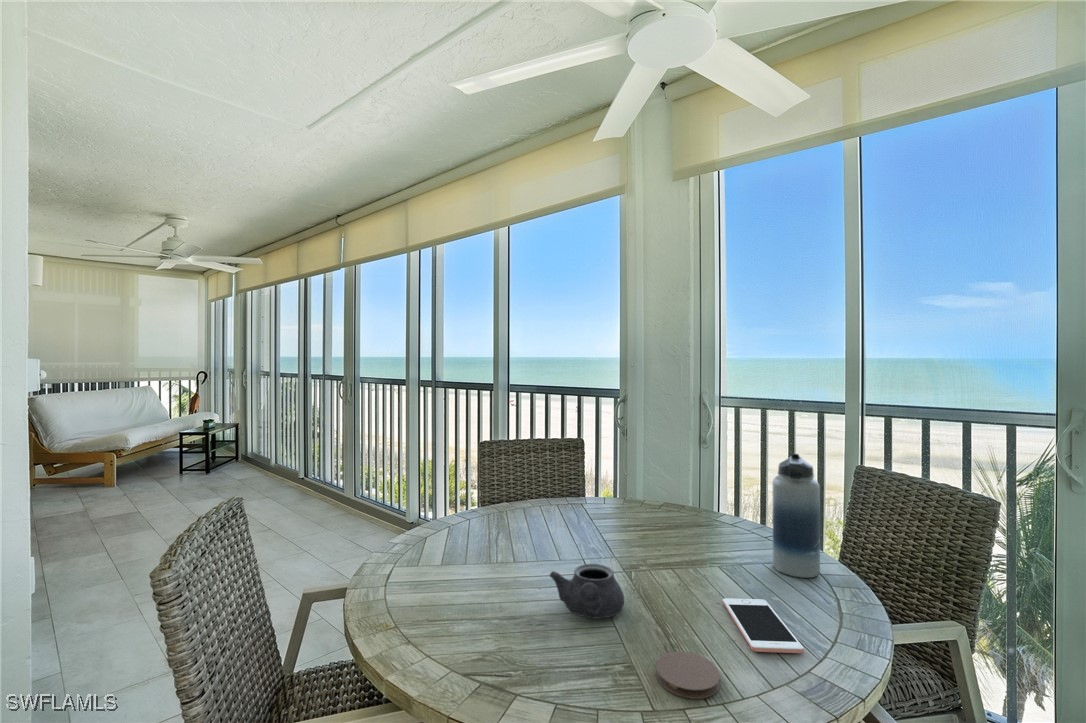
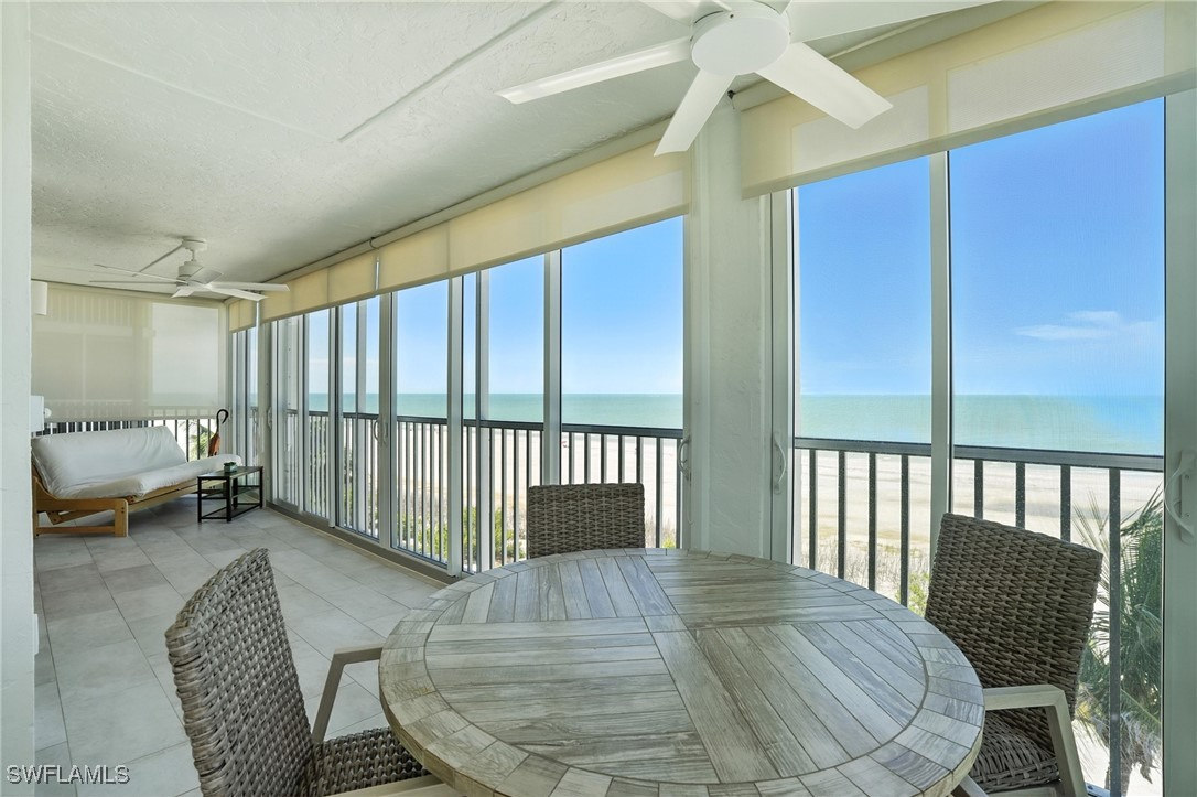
- teapot [548,563,625,620]
- cell phone [722,598,804,654]
- water bottle [772,453,821,579]
- coaster [655,650,721,700]
